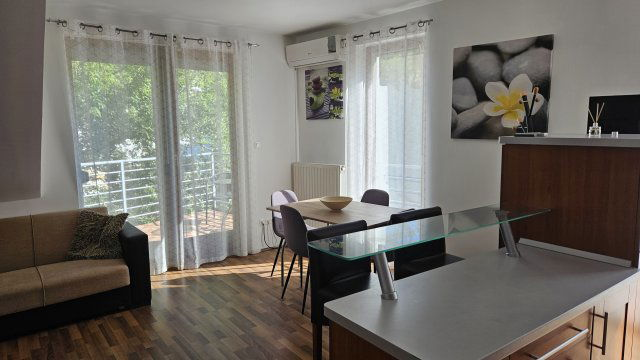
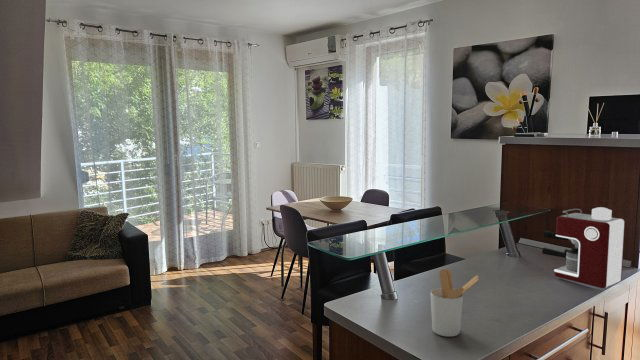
+ utensil holder [429,268,480,338]
+ coffee maker [541,206,626,289]
